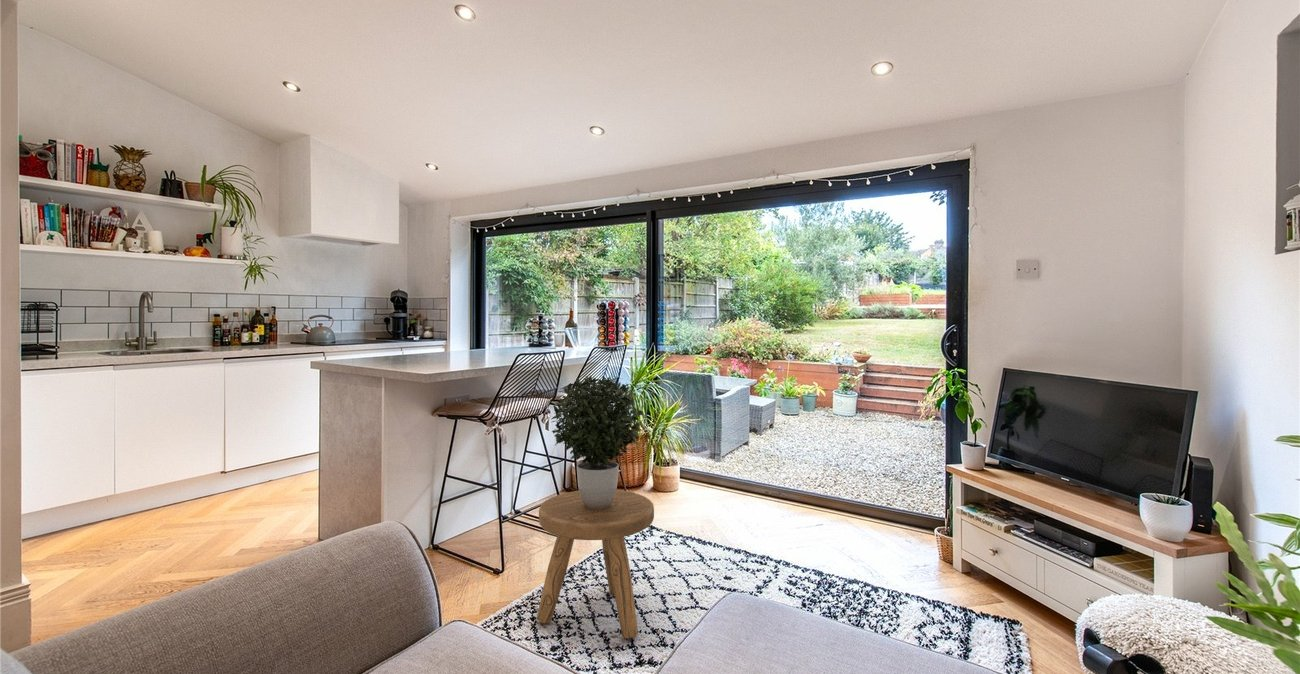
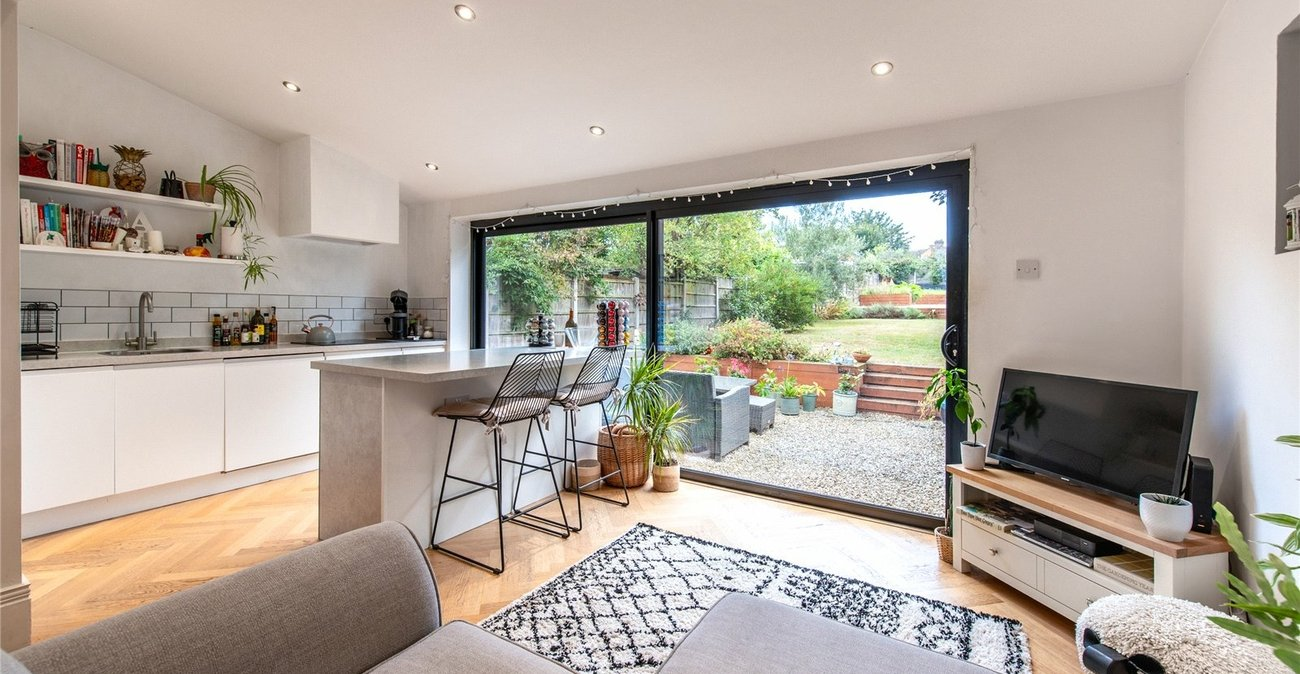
- potted plant [550,375,644,510]
- stool [536,489,655,639]
